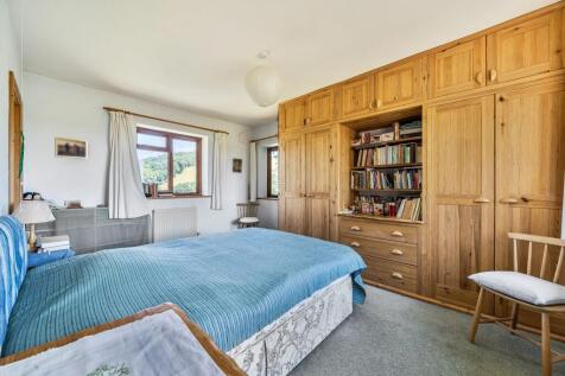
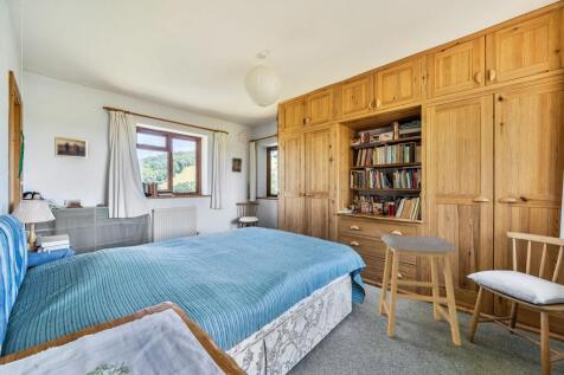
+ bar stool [378,233,462,347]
